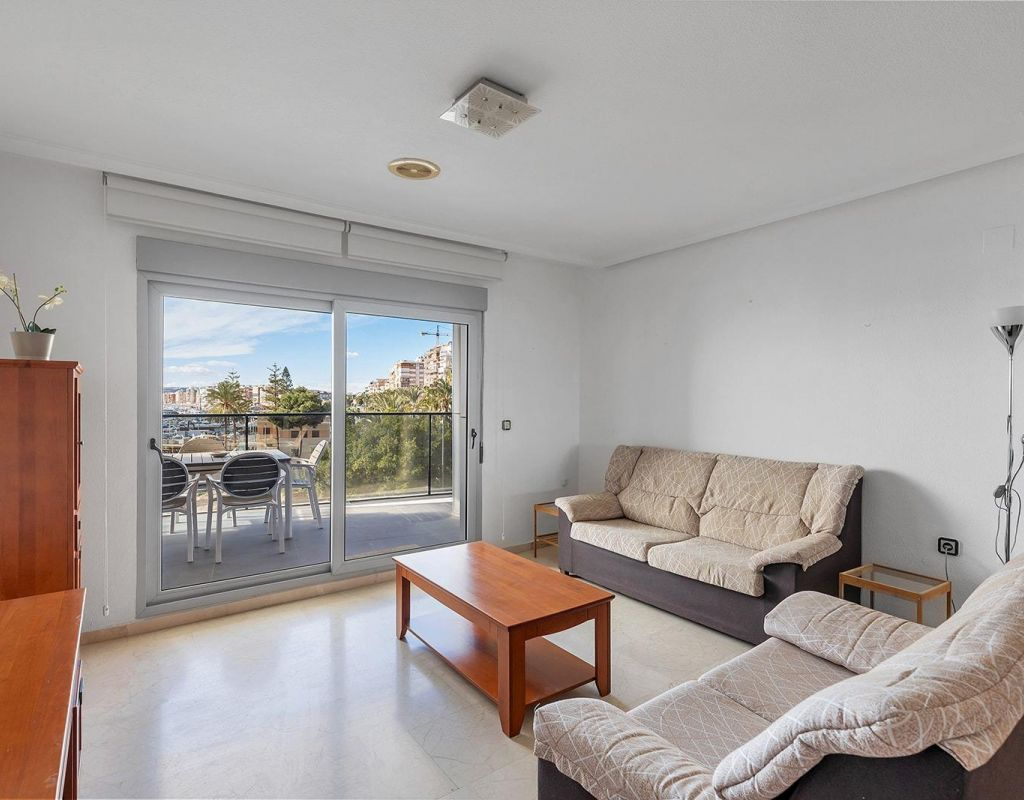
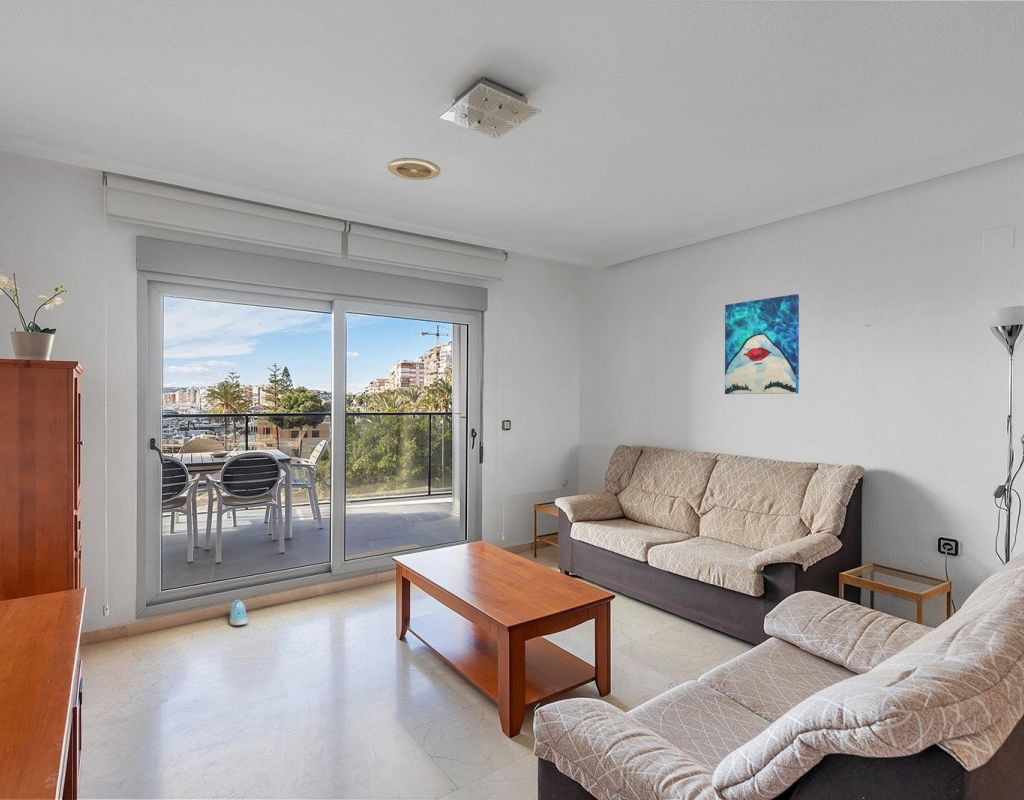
+ wall art [724,293,800,395]
+ sneaker [229,599,249,626]
